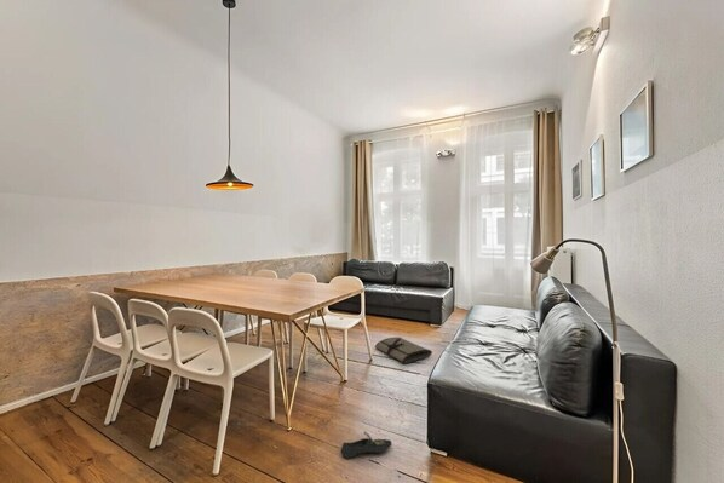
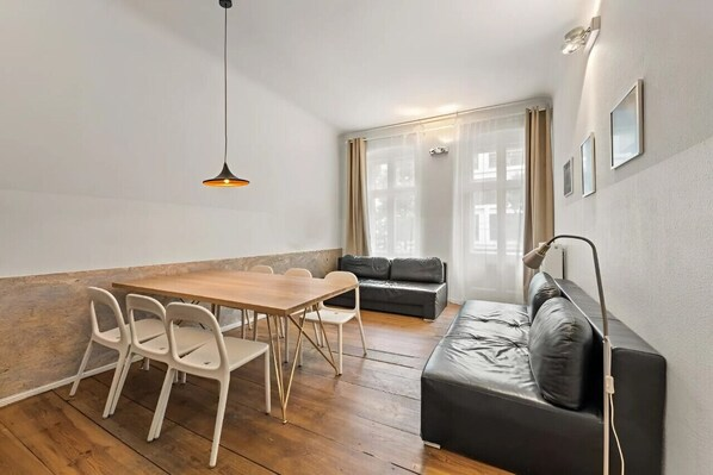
- shoe [340,431,392,459]
- tool roll [374,337,433,364]
